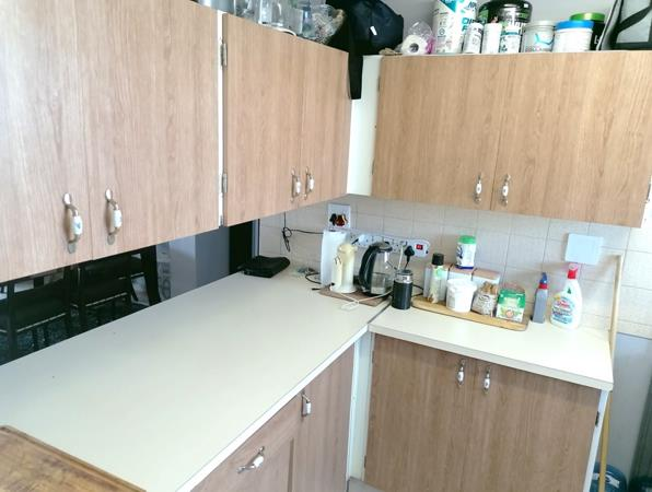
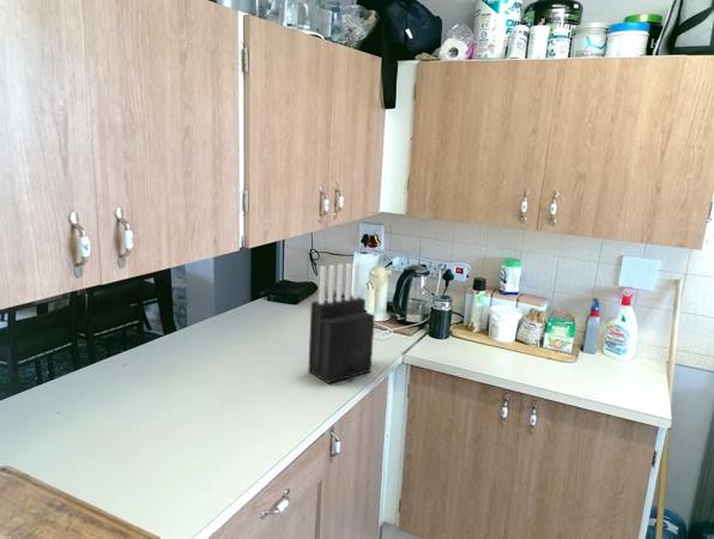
+ knife block [307,261,376,384]
